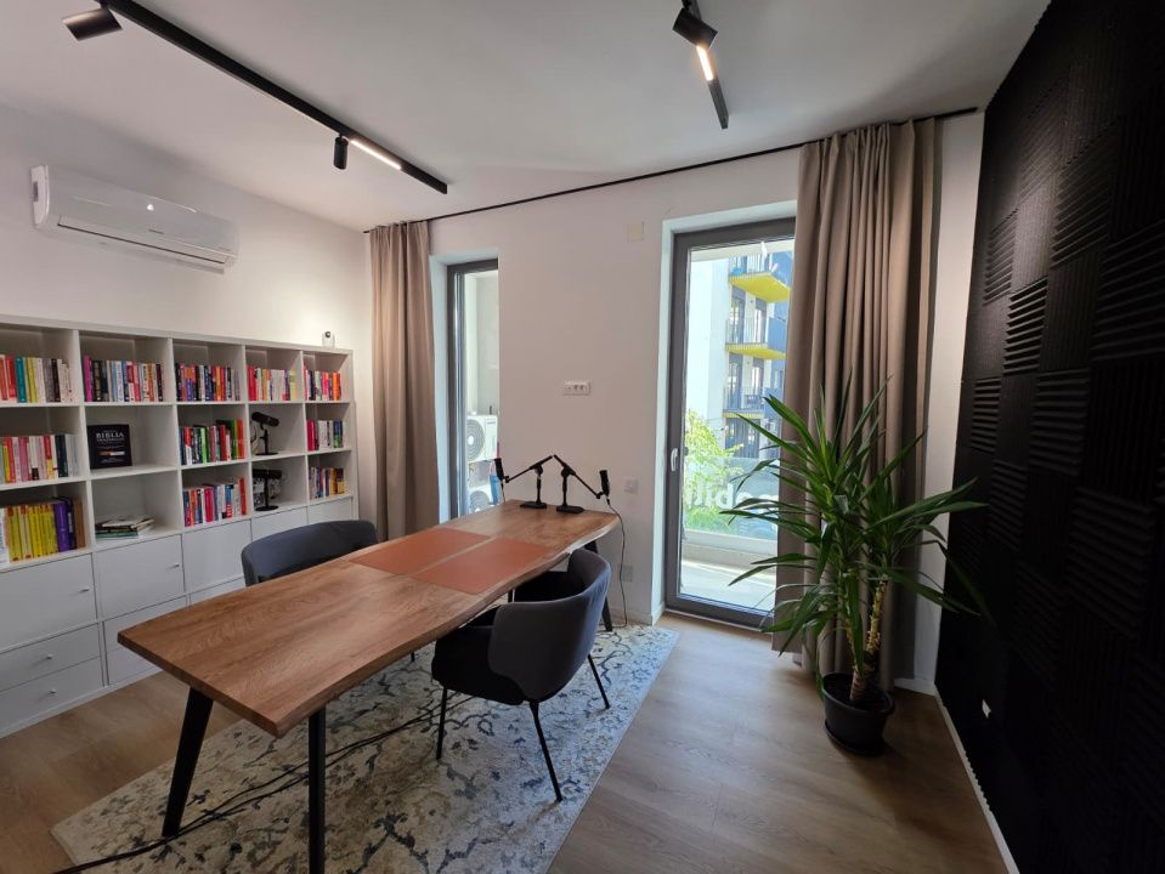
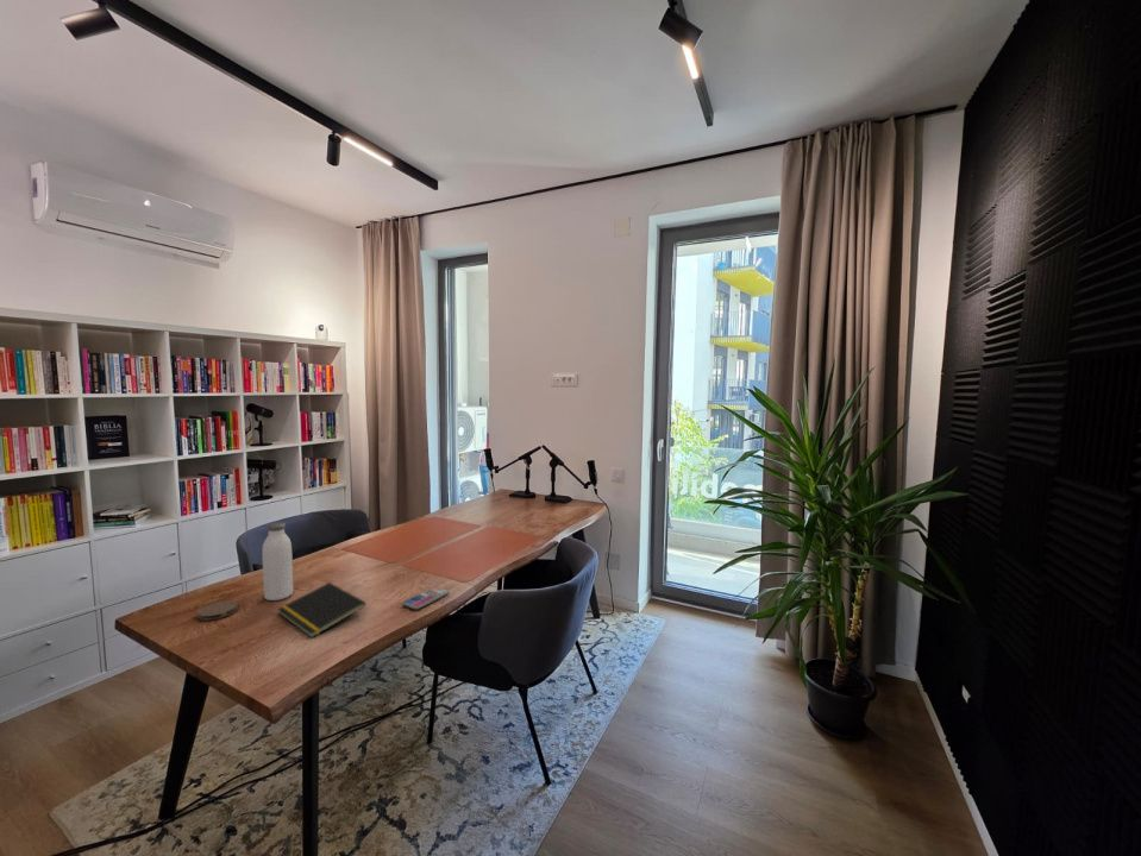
+ notepad [276,581,368,638]
+ smartphone [401,586,451,611]
+ coaster [196,599,239,622]
+ water bottle [262,521,294,602]
